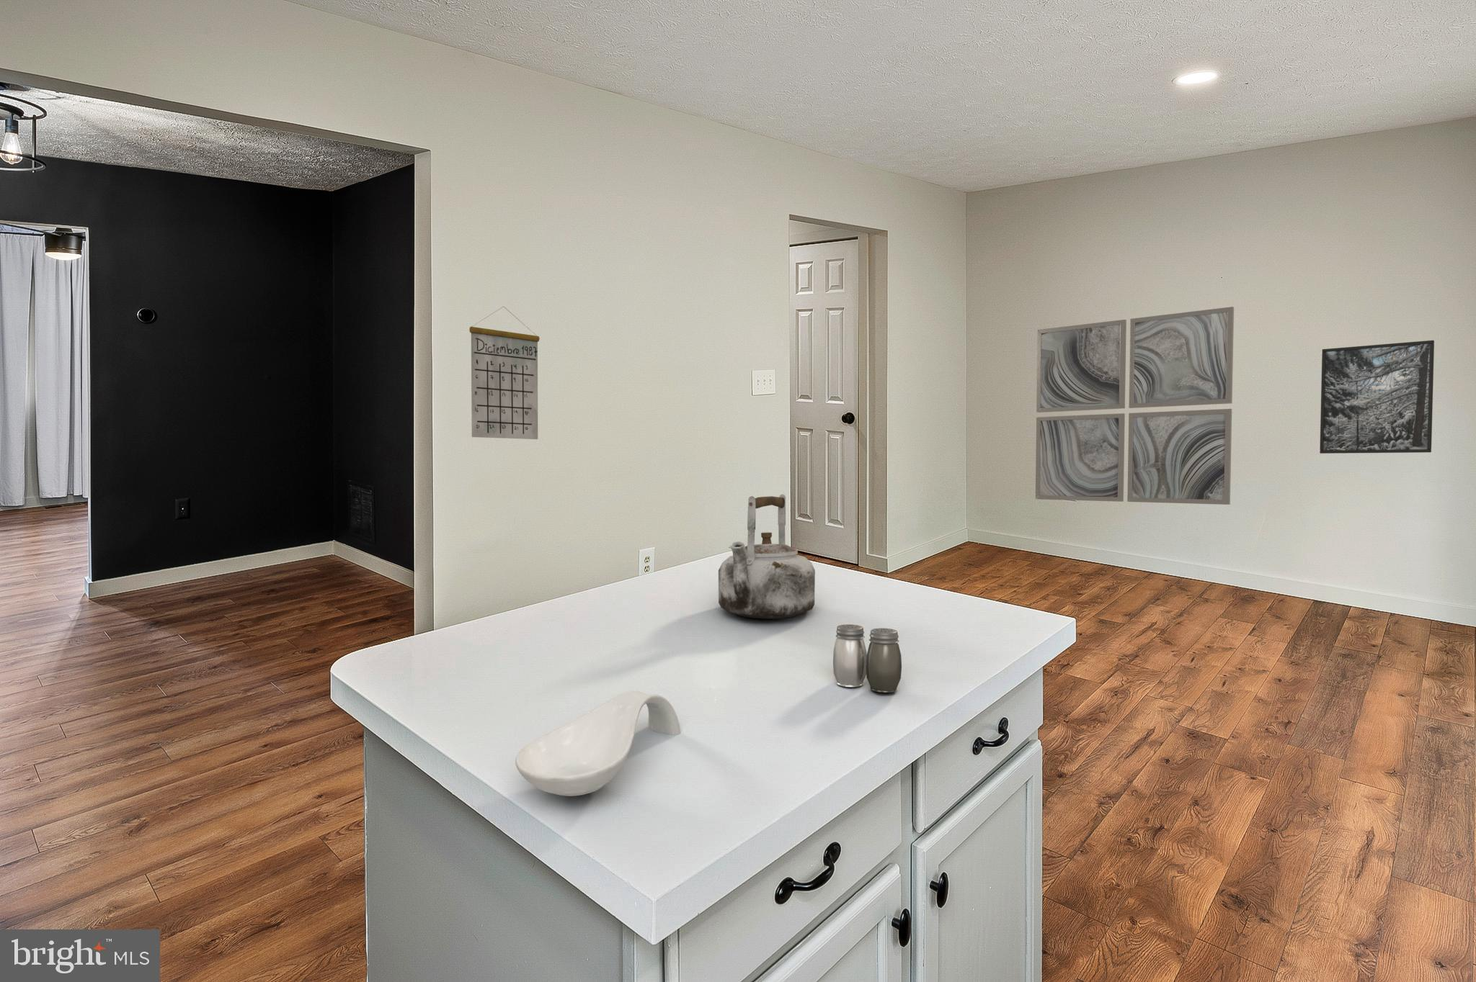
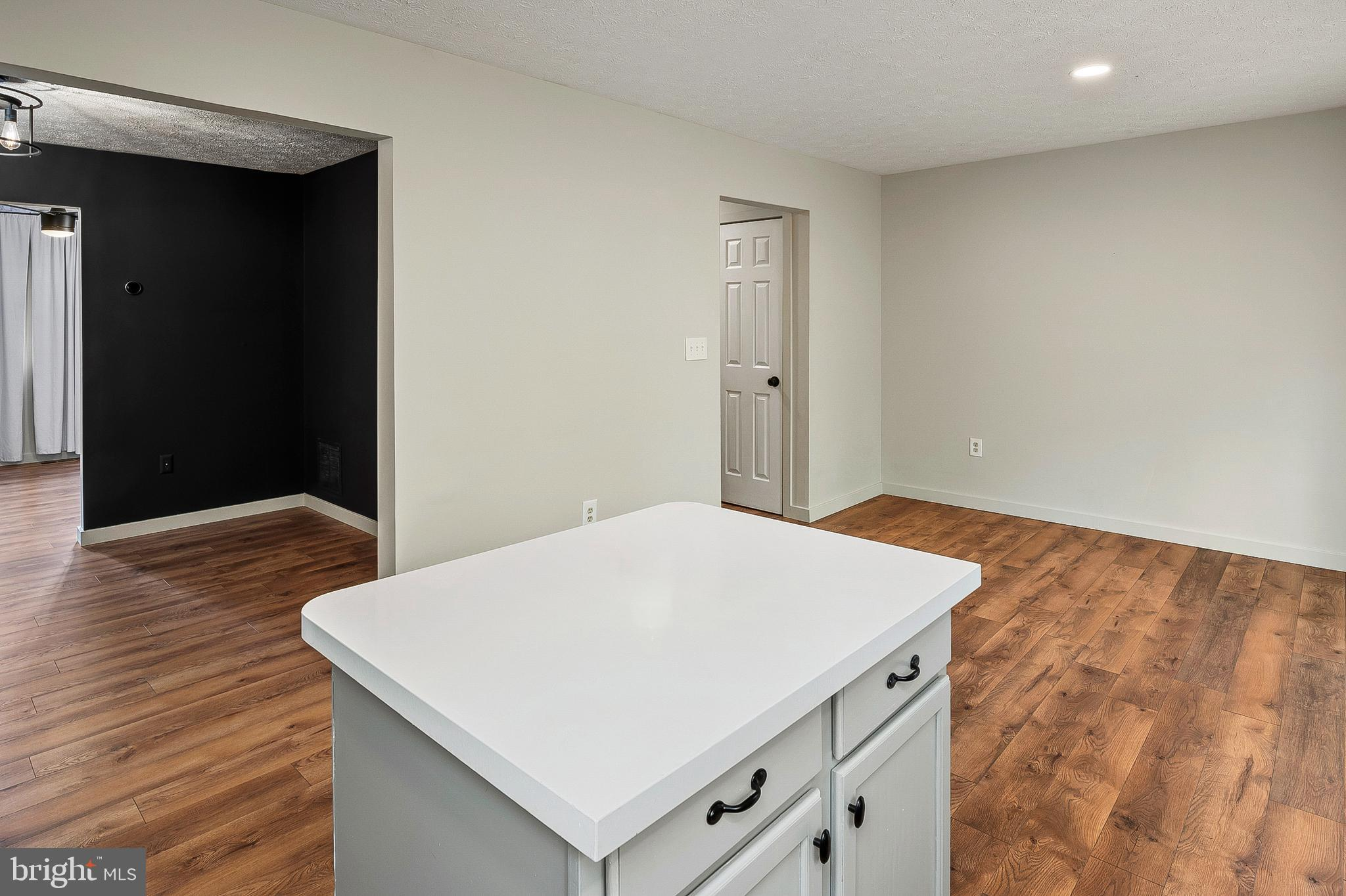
- calendar [468,306,541,439]
- salt and pepper shaker [832,624,902,694]
- kettle [718,494,816,620]
- wall art [1035,306,1235,505]
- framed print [1319,340,1435,454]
- spoon rest [514,690,681,797]
